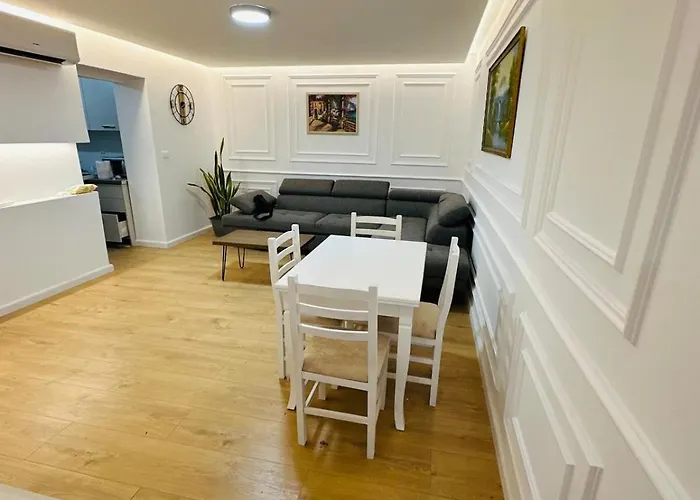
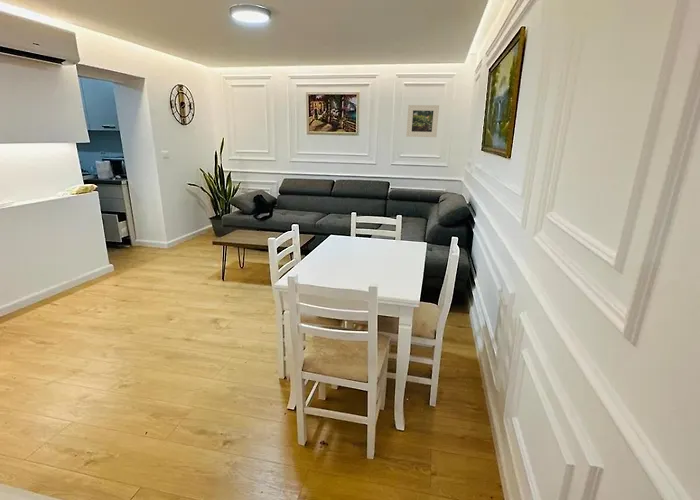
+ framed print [405,104,440,138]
